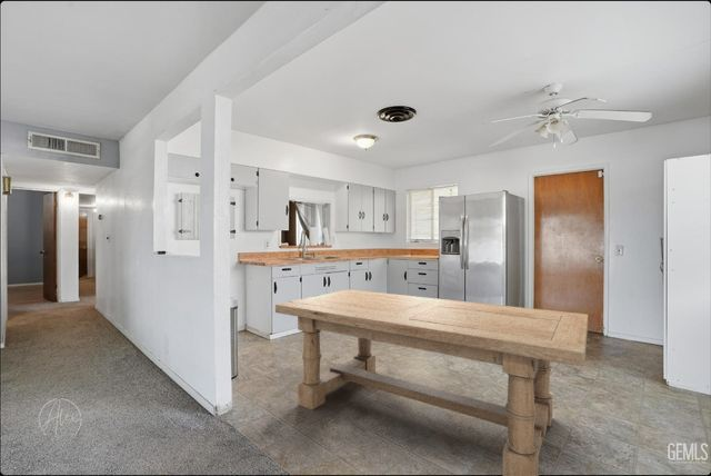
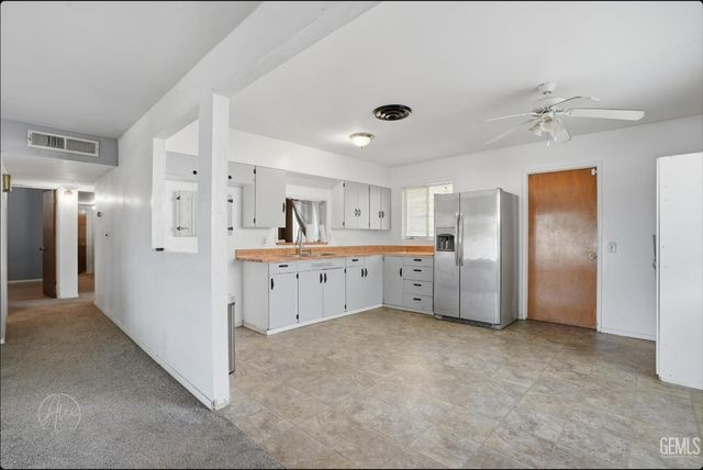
- dining table [274,288,589,476]
